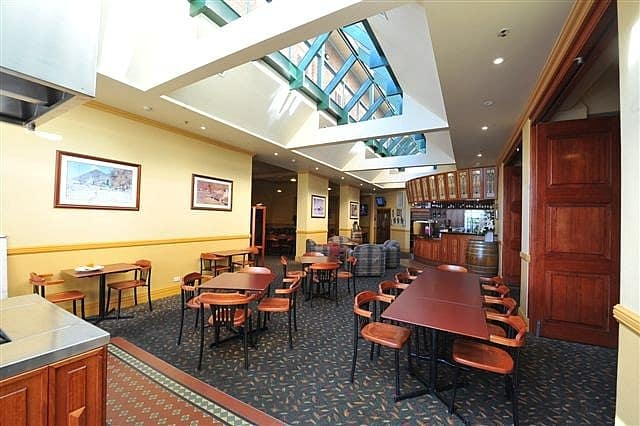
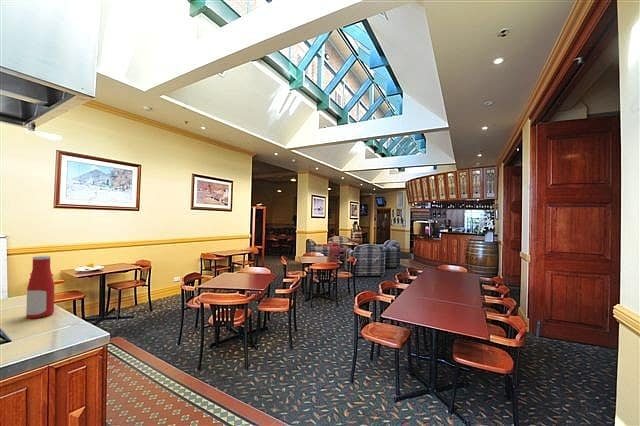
+ bottle [25,255,55,319]
